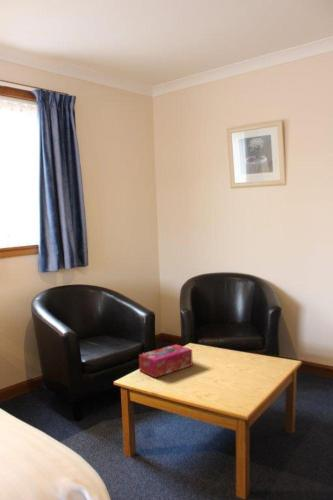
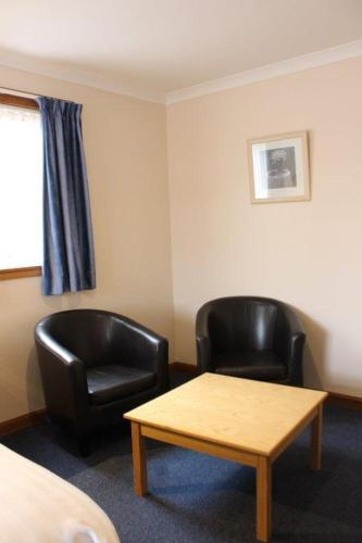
- tissue box [138,343,194,379]
